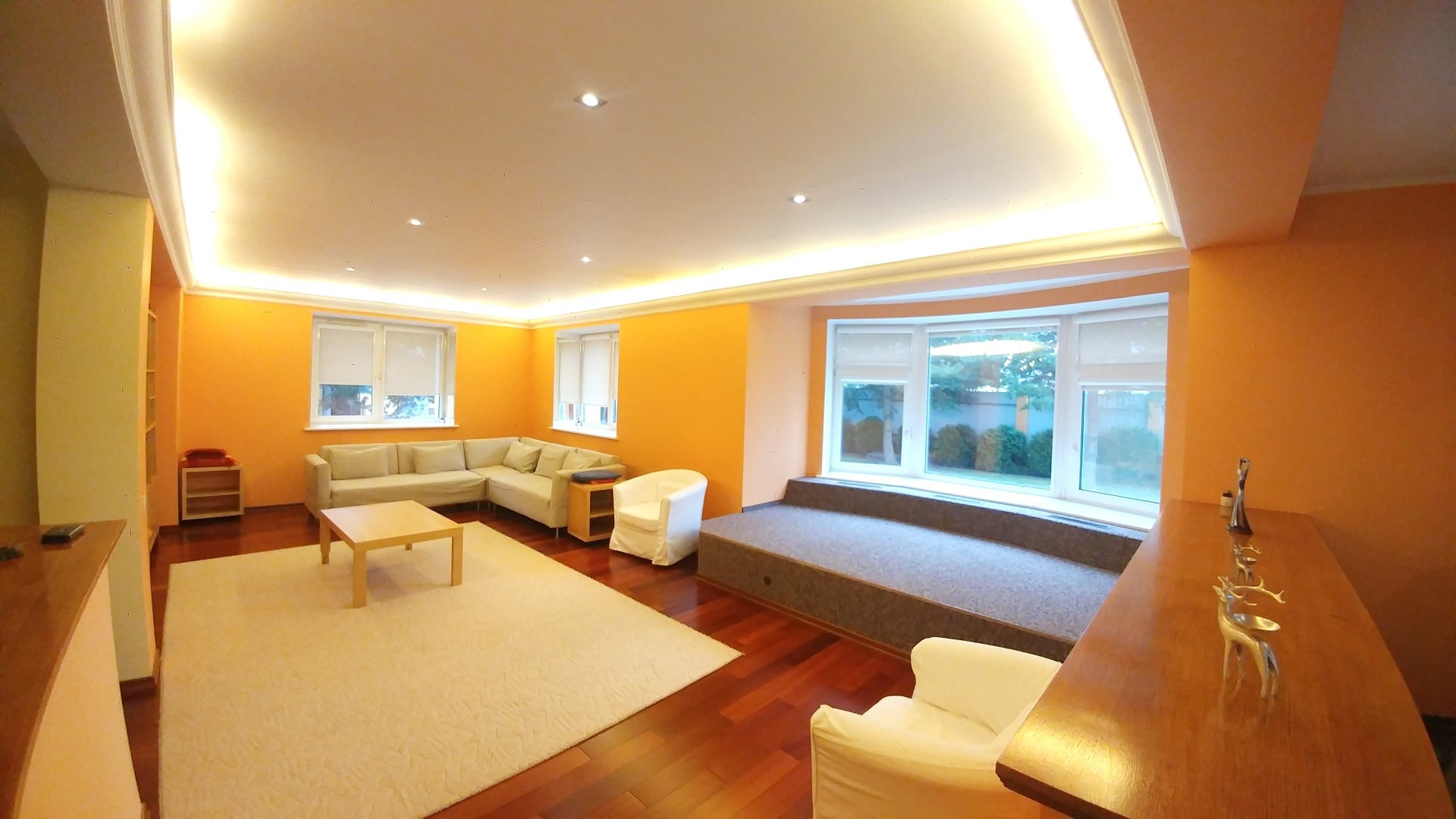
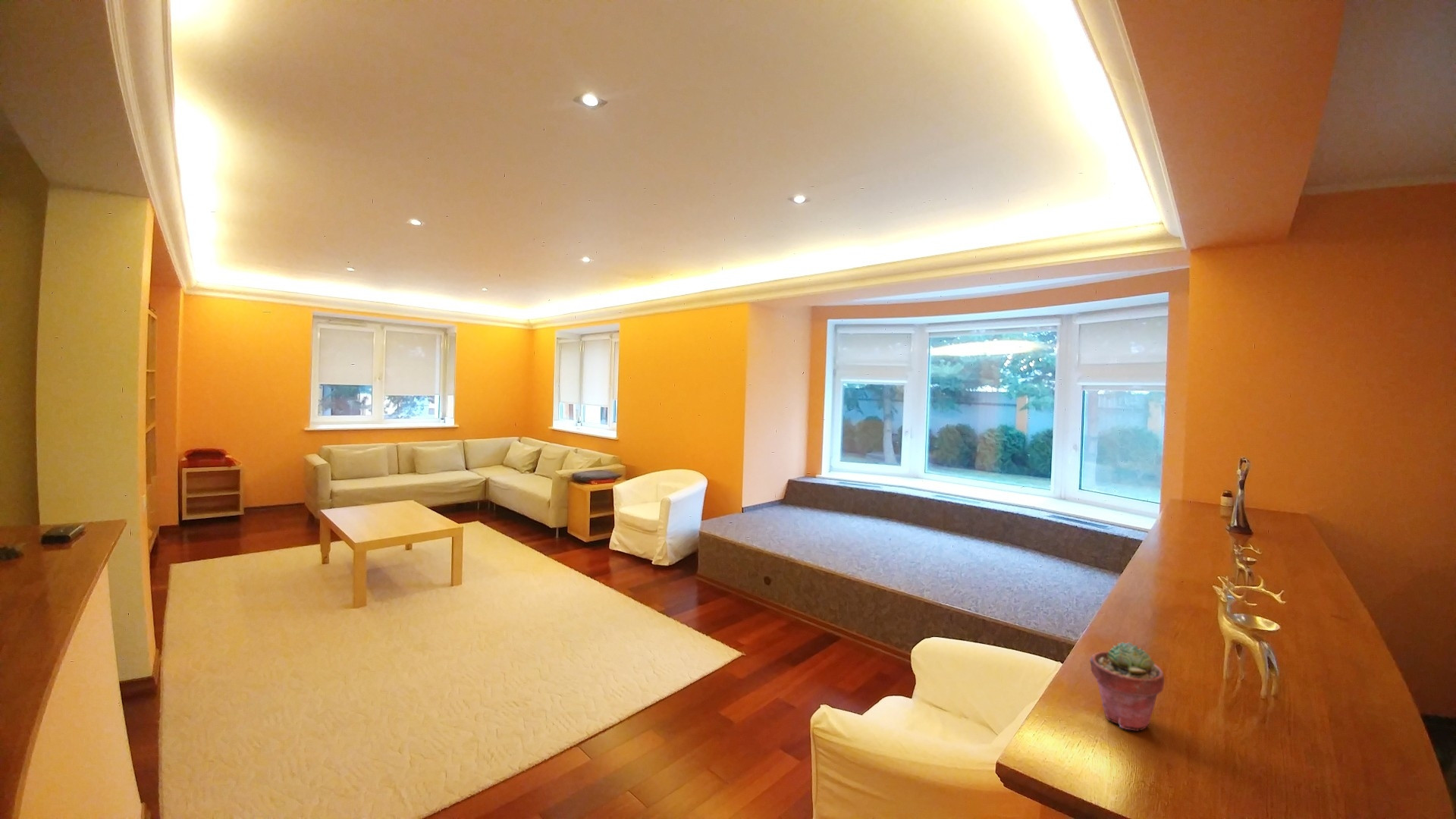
+ potted succulent [1089,642,1166,731]
